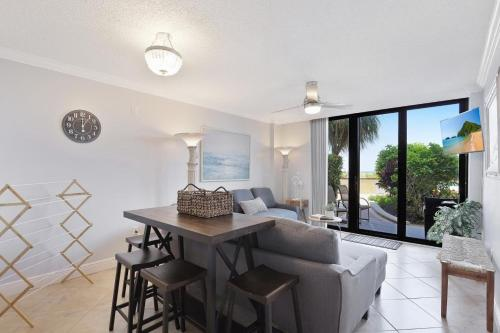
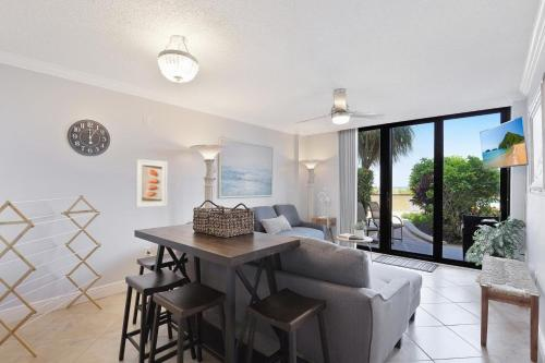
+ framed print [134,158,168,208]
